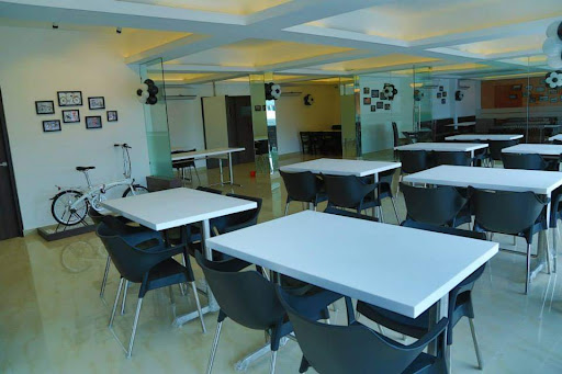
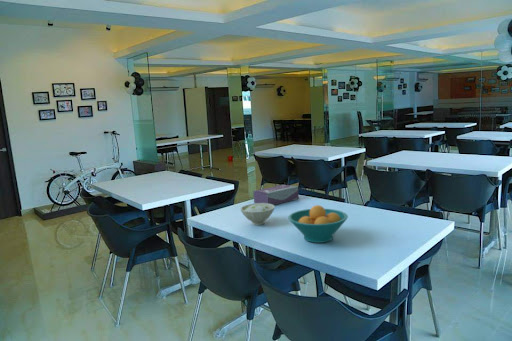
+ fruit bowl [287,204,349,244]
+ bowl [239,203,276,226]
+ tissue box [252,184,300,206]
